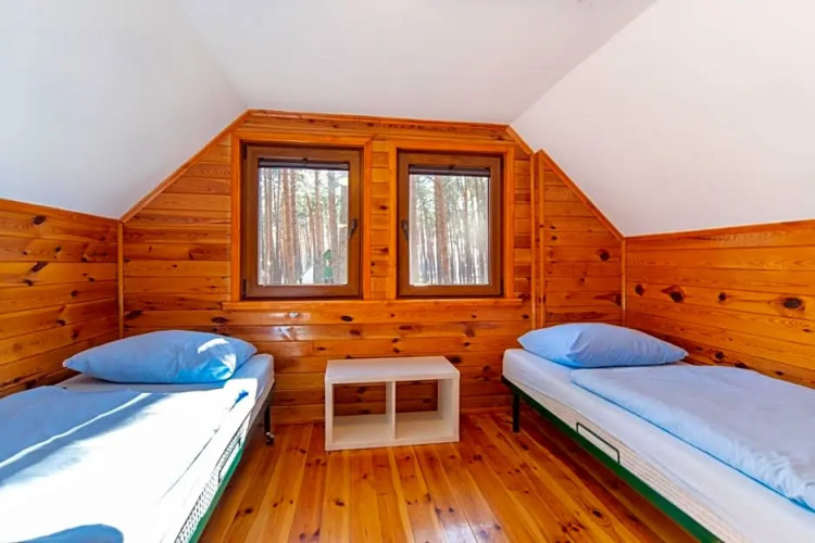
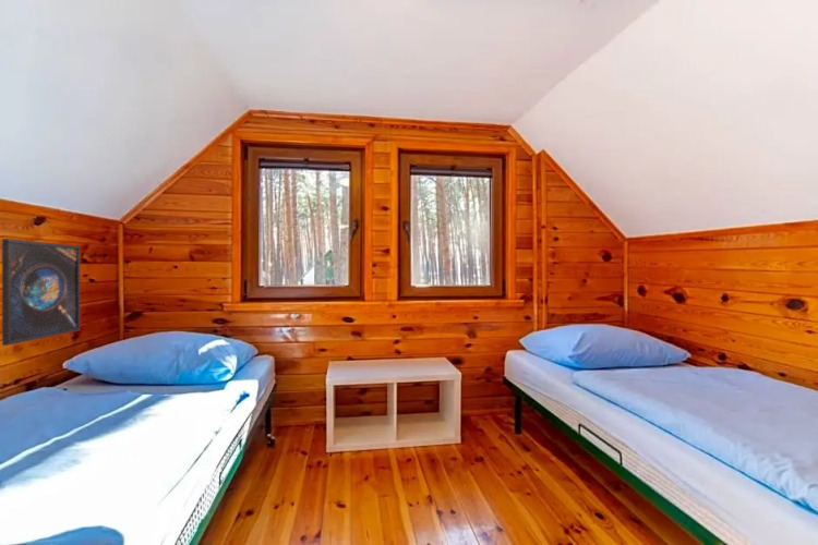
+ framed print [1,238,81,347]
